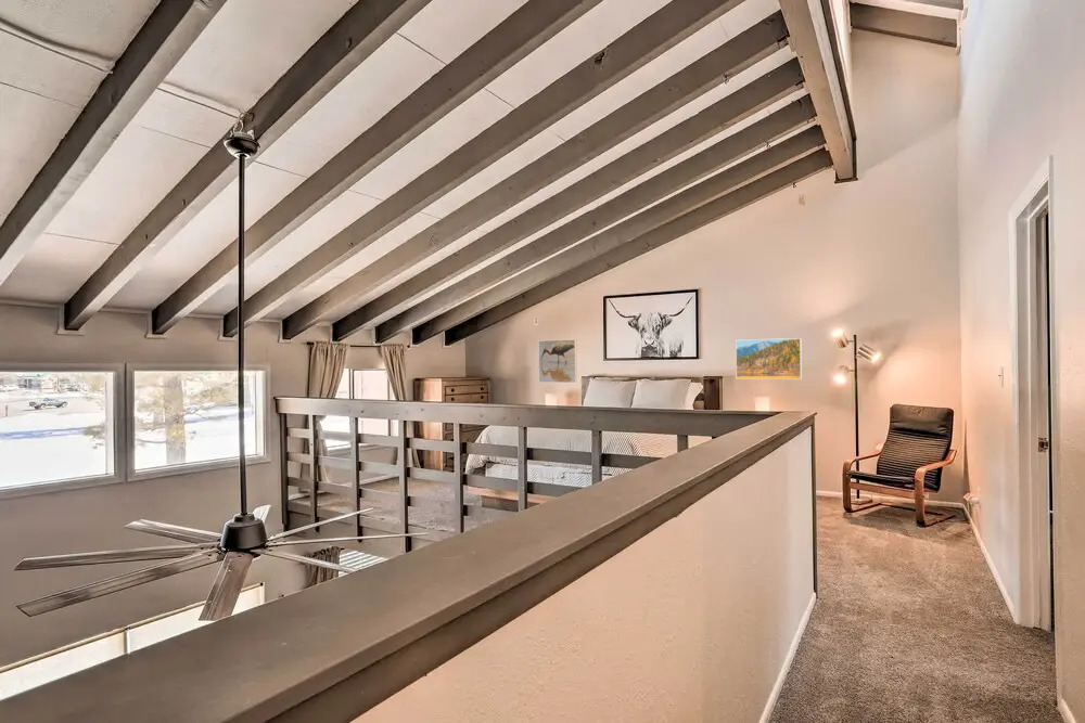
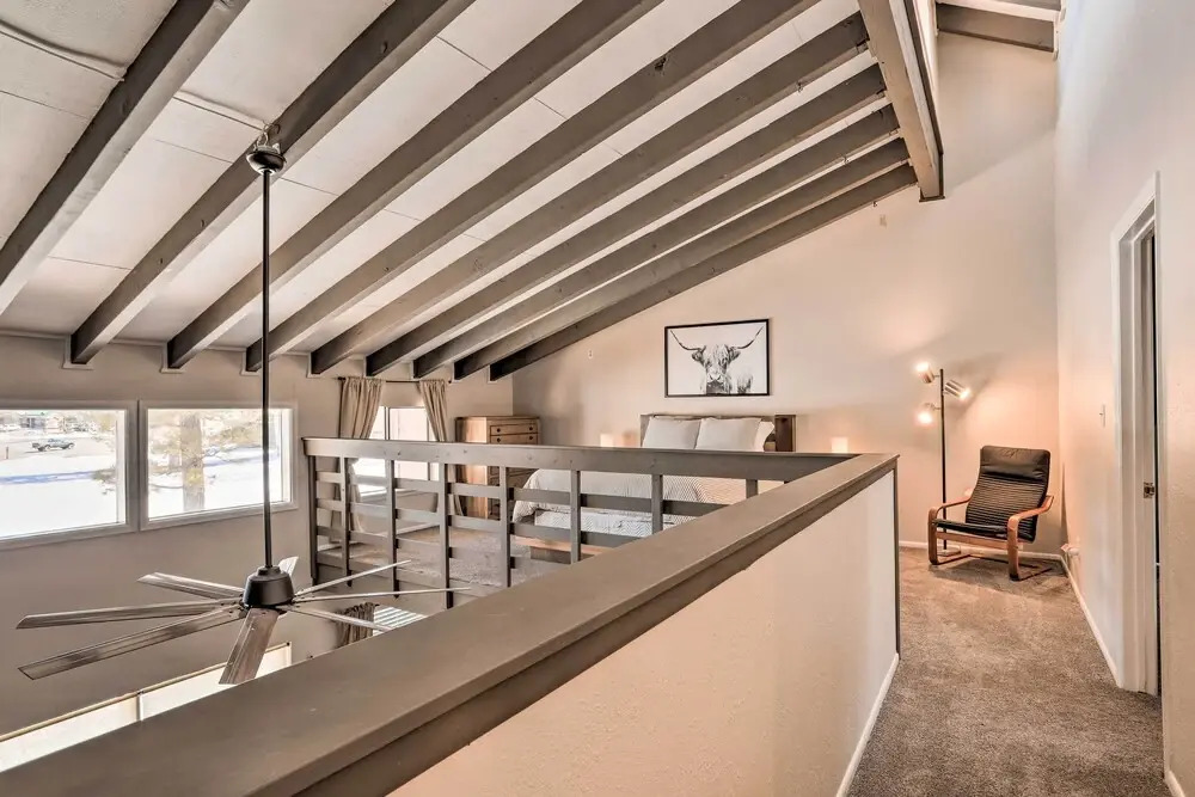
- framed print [537,338,578,384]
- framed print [735,337,803,380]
